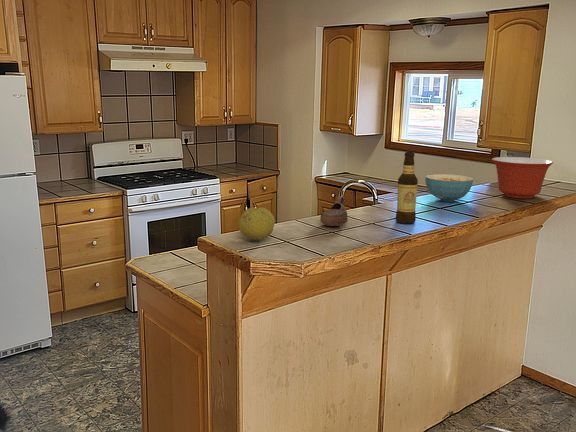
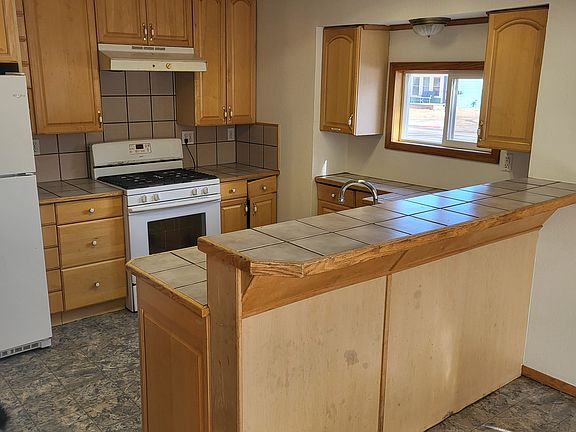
- bottle [395,151,419,225]
- fruit [237,207,276,241]
- mixing bowl [491,156,554,199]
- cup [319,195,349,227]
- cereal bowl [424,173,474,203]
